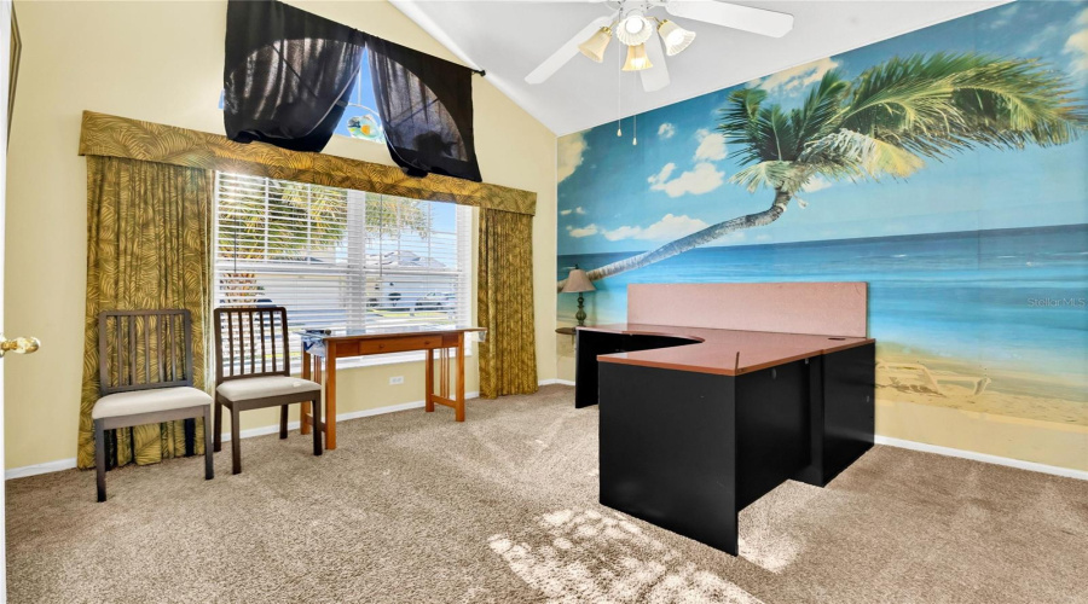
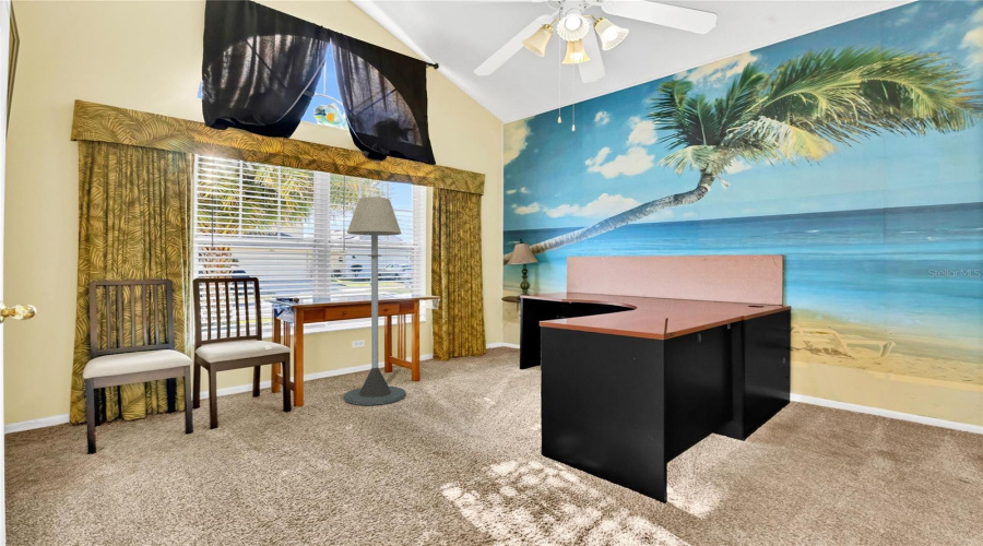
+ floor lamp [343,197,406,406]
